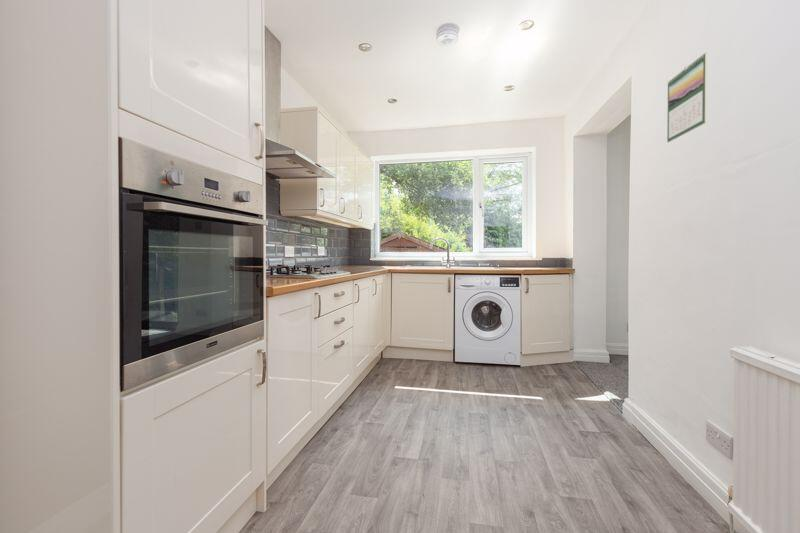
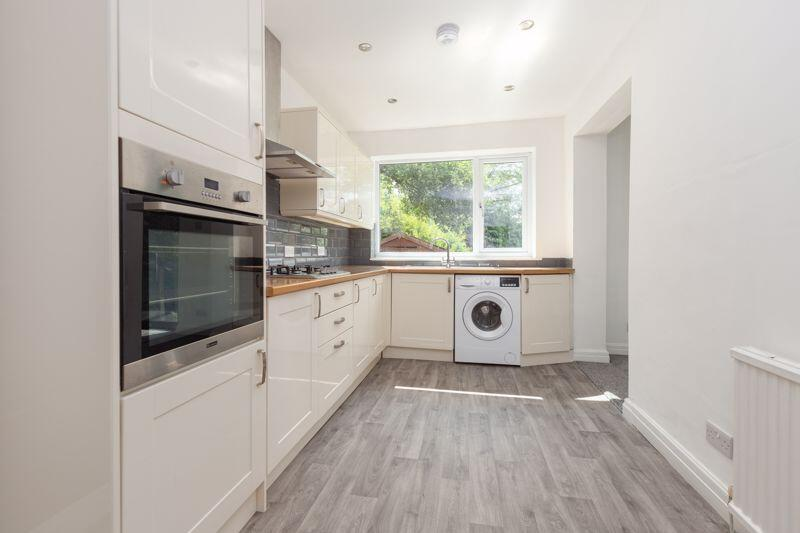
- calendar [666,51,708,143]
